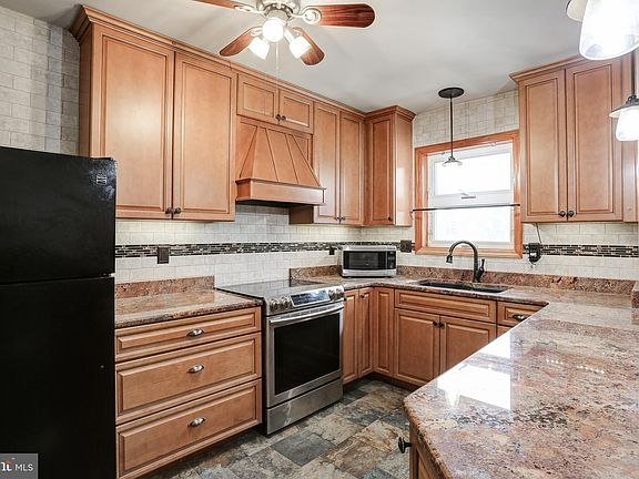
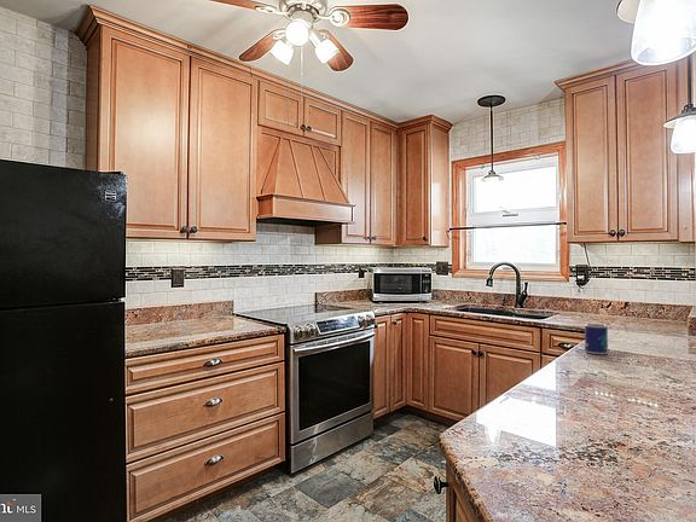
+ mug [584,323,609,355]
